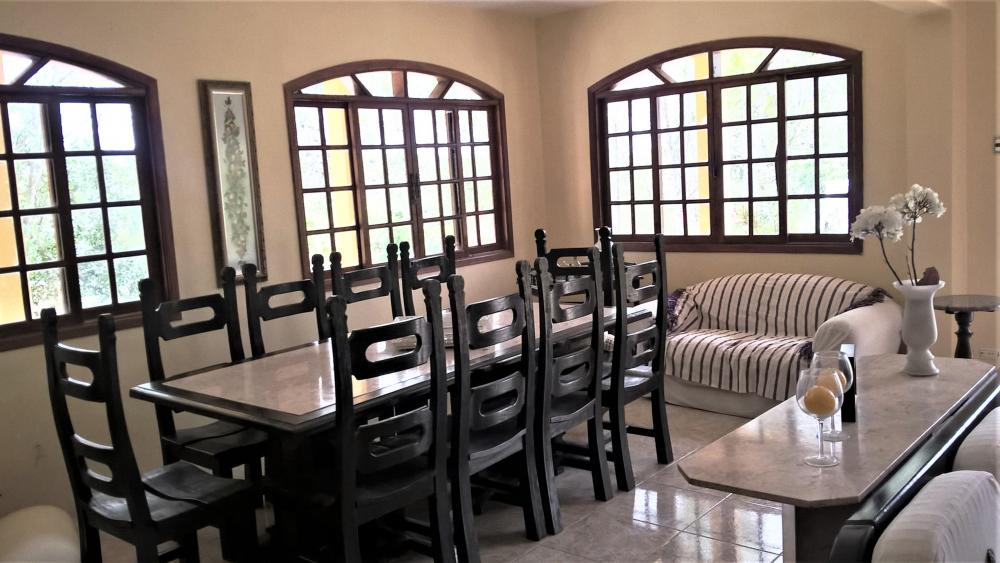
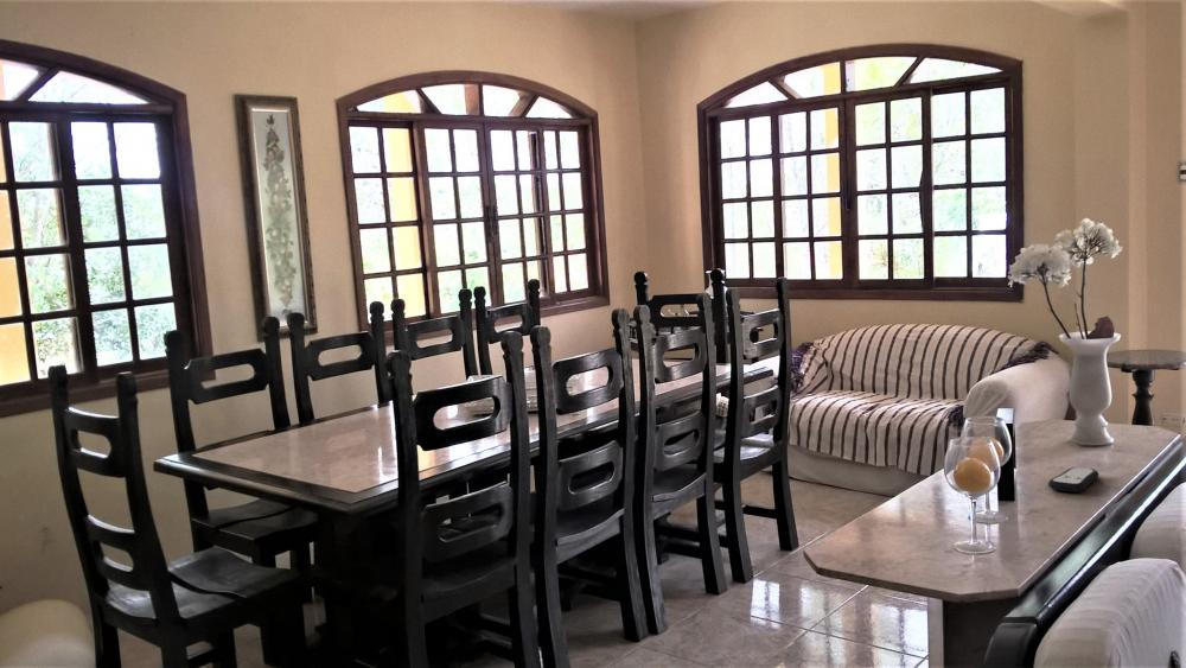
+ remote control [1047,466,1099,494]
